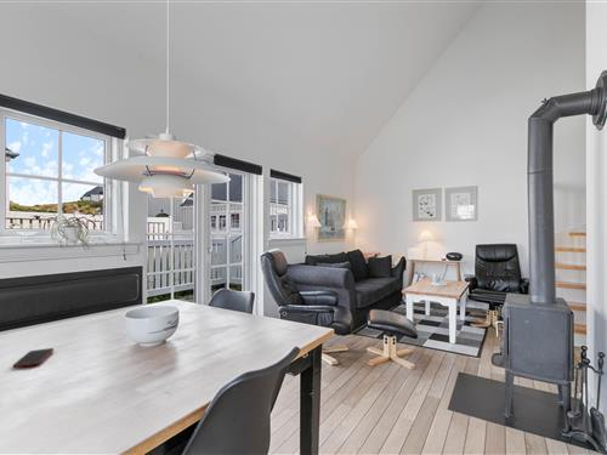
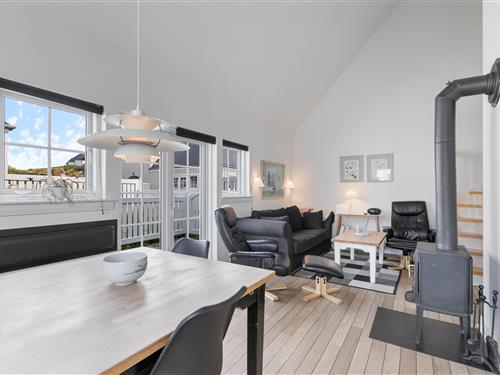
- cell phone [12,347,55,369]
